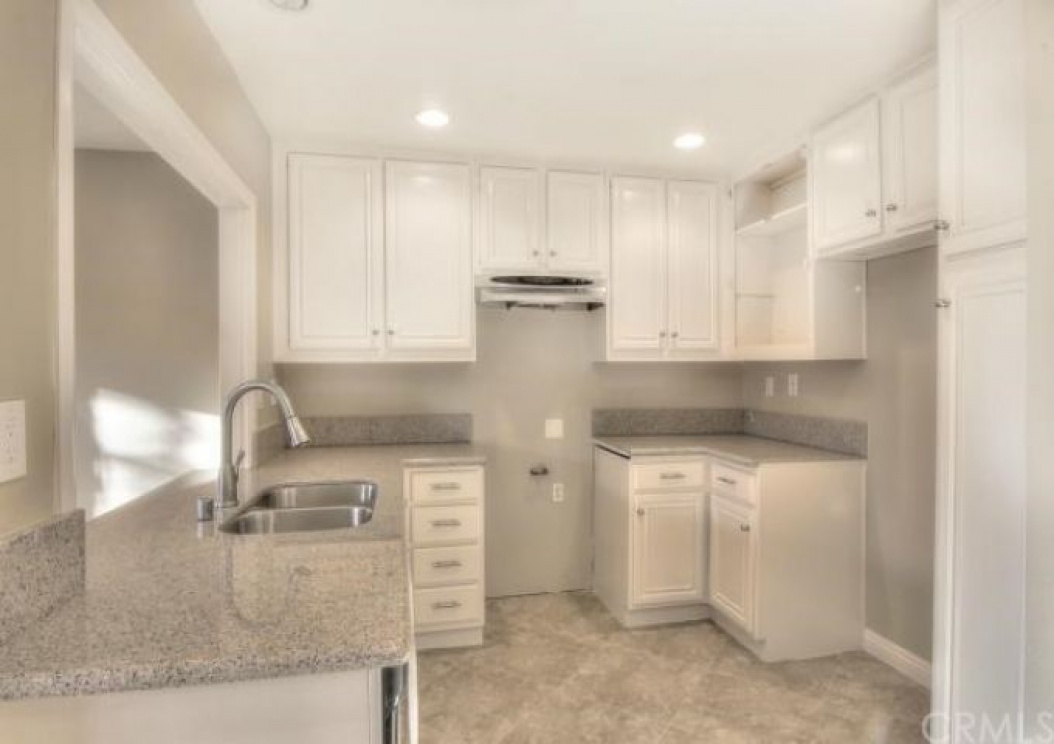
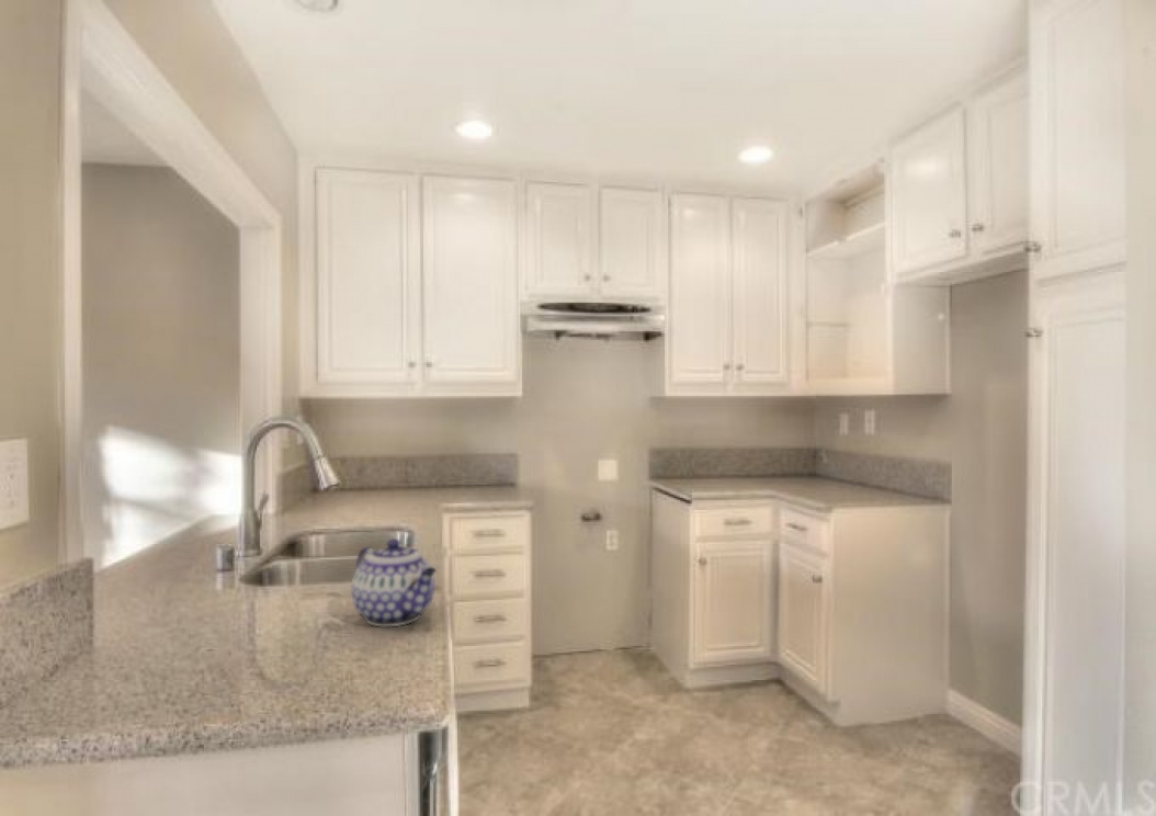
+ teapot [350,537,438,627]
